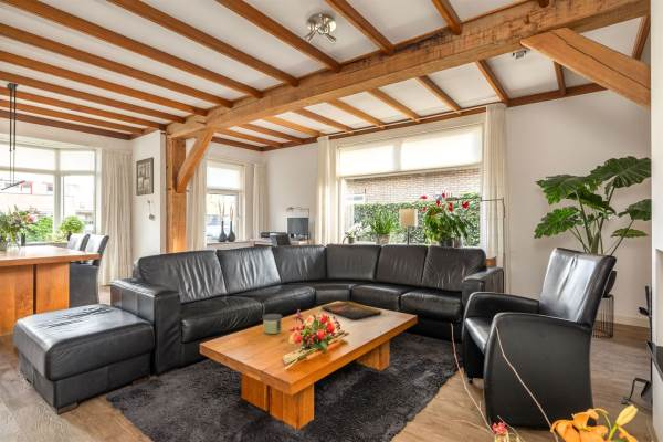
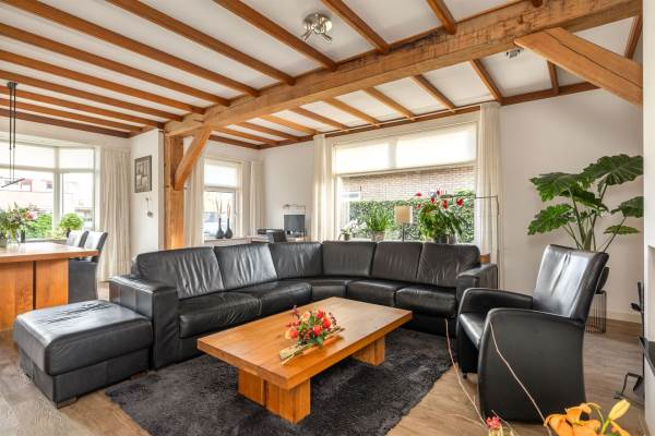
- candle [262,313,283,335]
- decorative tray [320,301,383,320]
